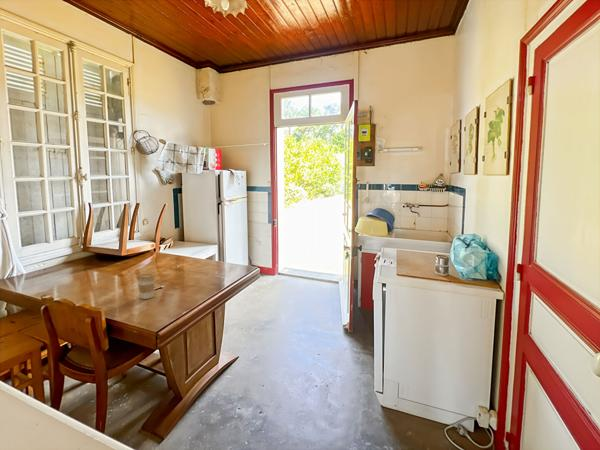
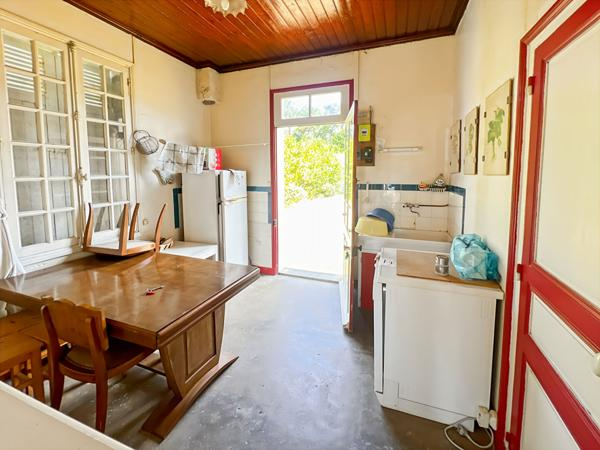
- coffee cup [136,273,156,300]
